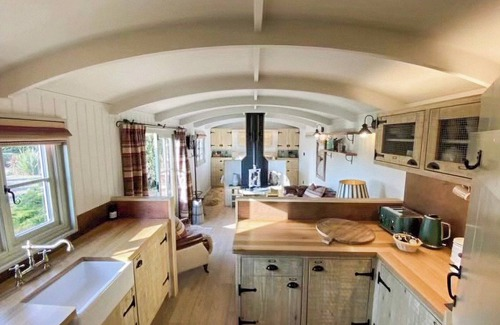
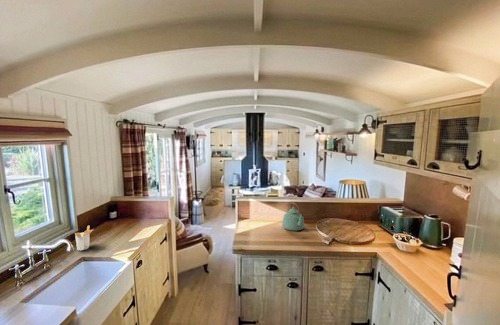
+ utensil holder [74,225,95,252]
+ kettle [281,201,306,232]
